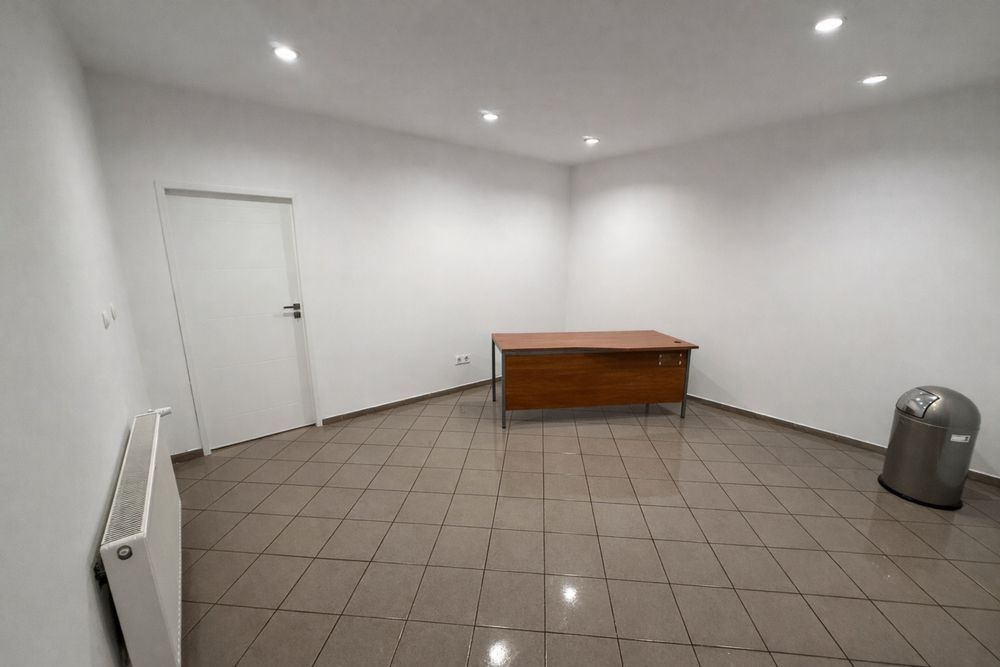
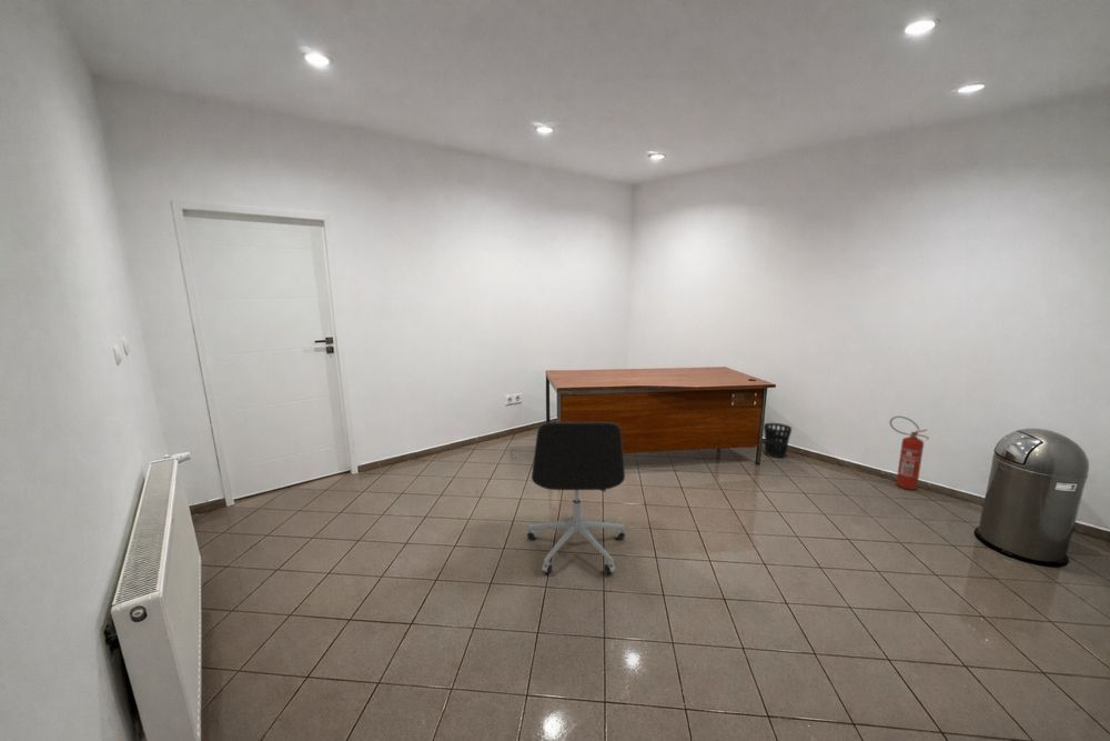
+ fire extinguisher [889,415,930,491]
+ wastebasket [763,422,793,459]
+ office chair [526,421,626,574]
